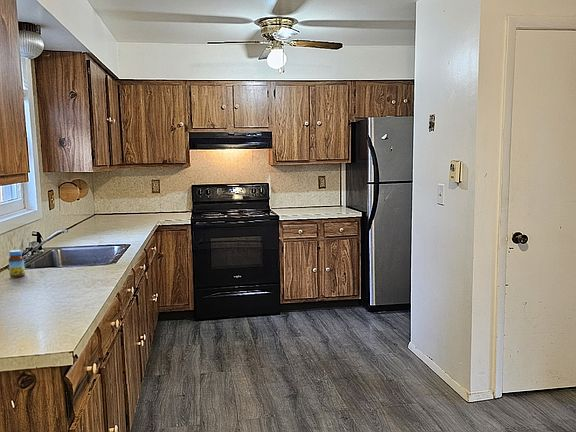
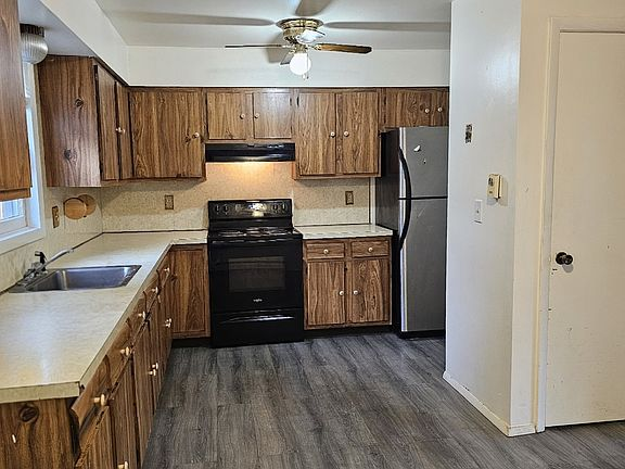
- jar [8,249,26,278]
